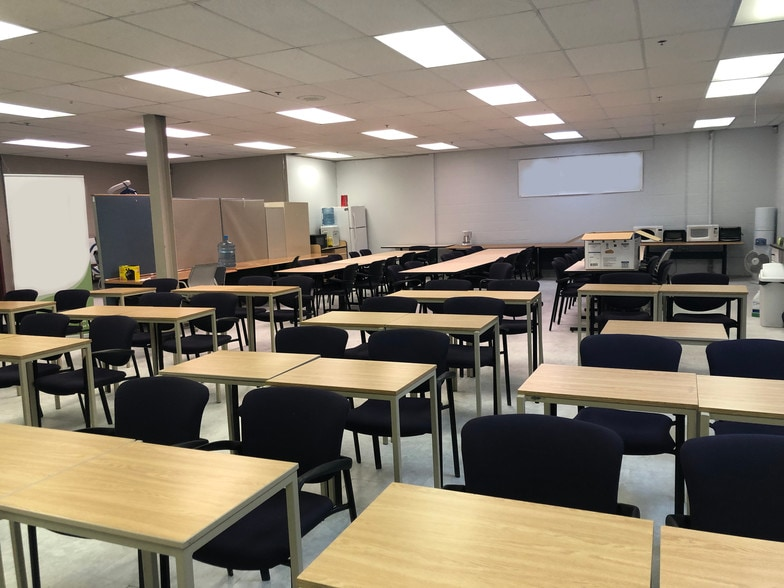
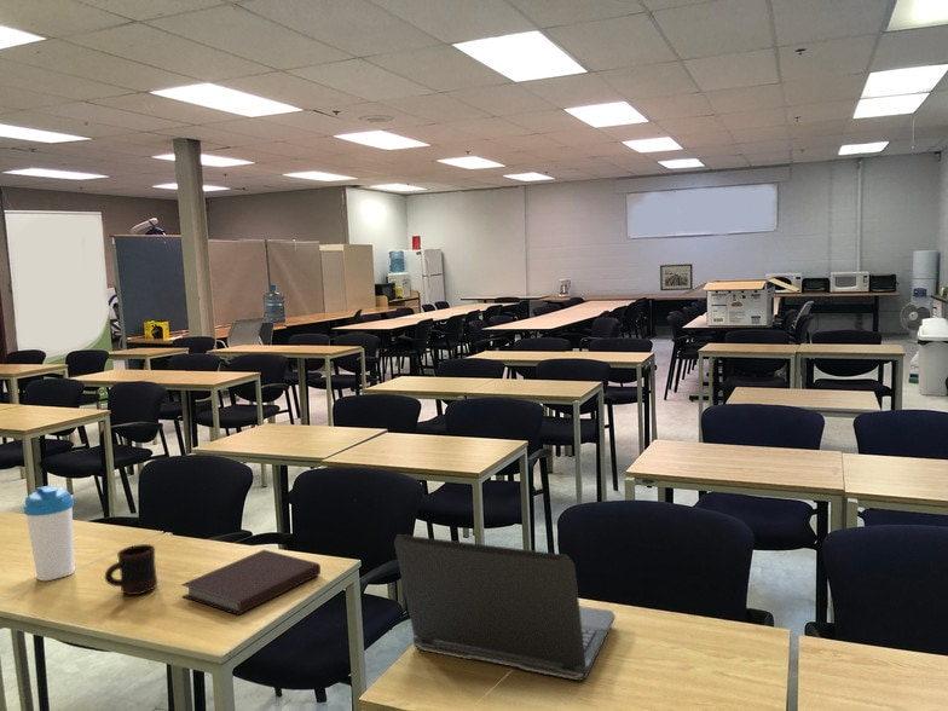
+ wall art [659,262,694,291]
+ laptop computer [393,533,617,682]
+ water bottle [22,484,76,582]
+ notebook [180,549,322,615]
+ mug [104,543,158,596]
